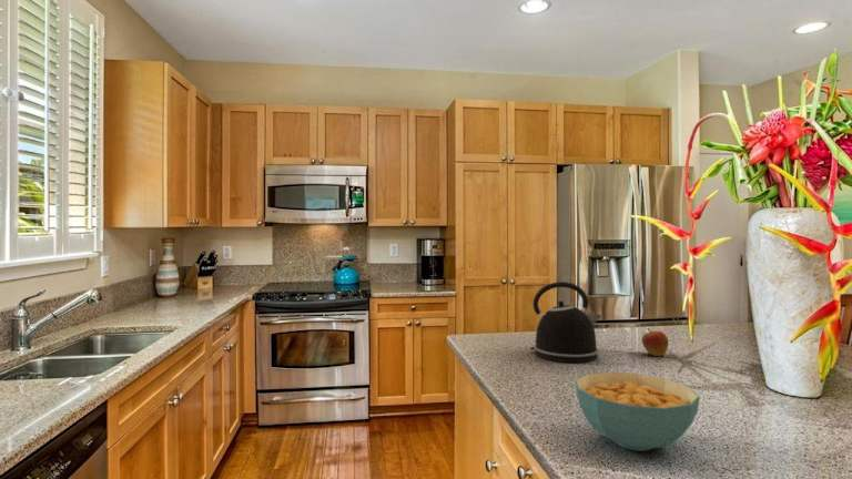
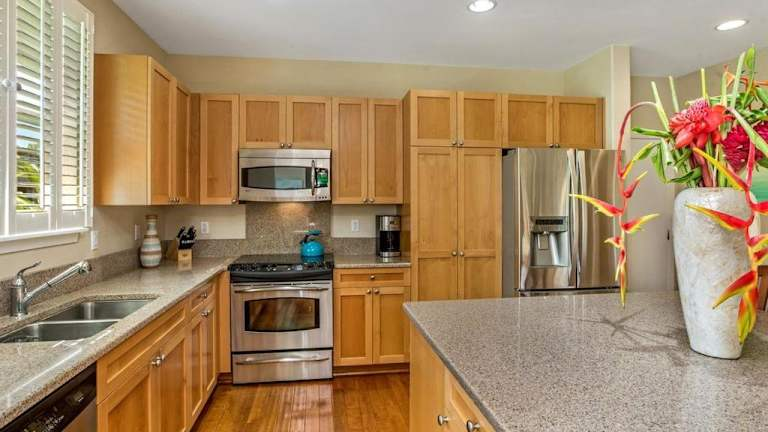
- kettle [529,281,602,364]
- fruit [641,327,670,357]
- cereal bowl [574,371,701,452]
